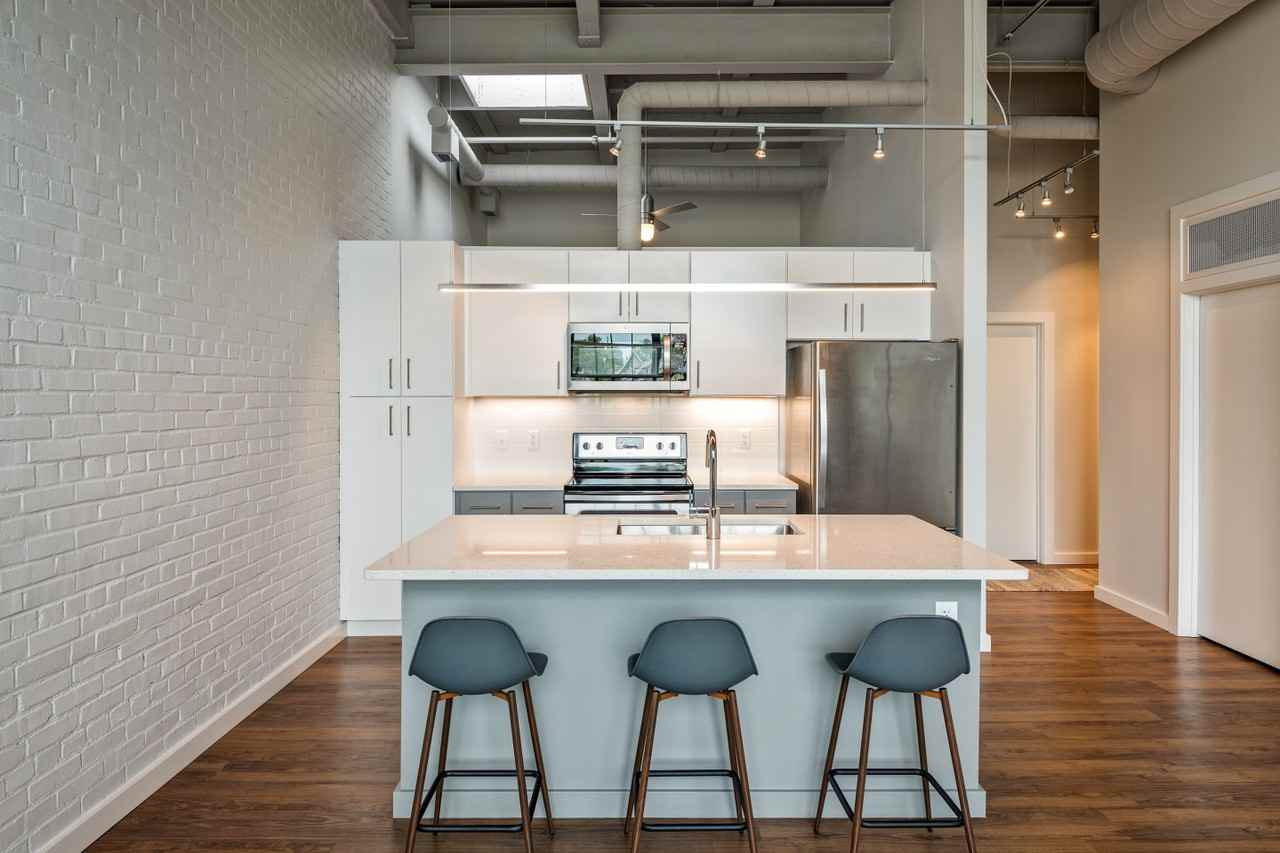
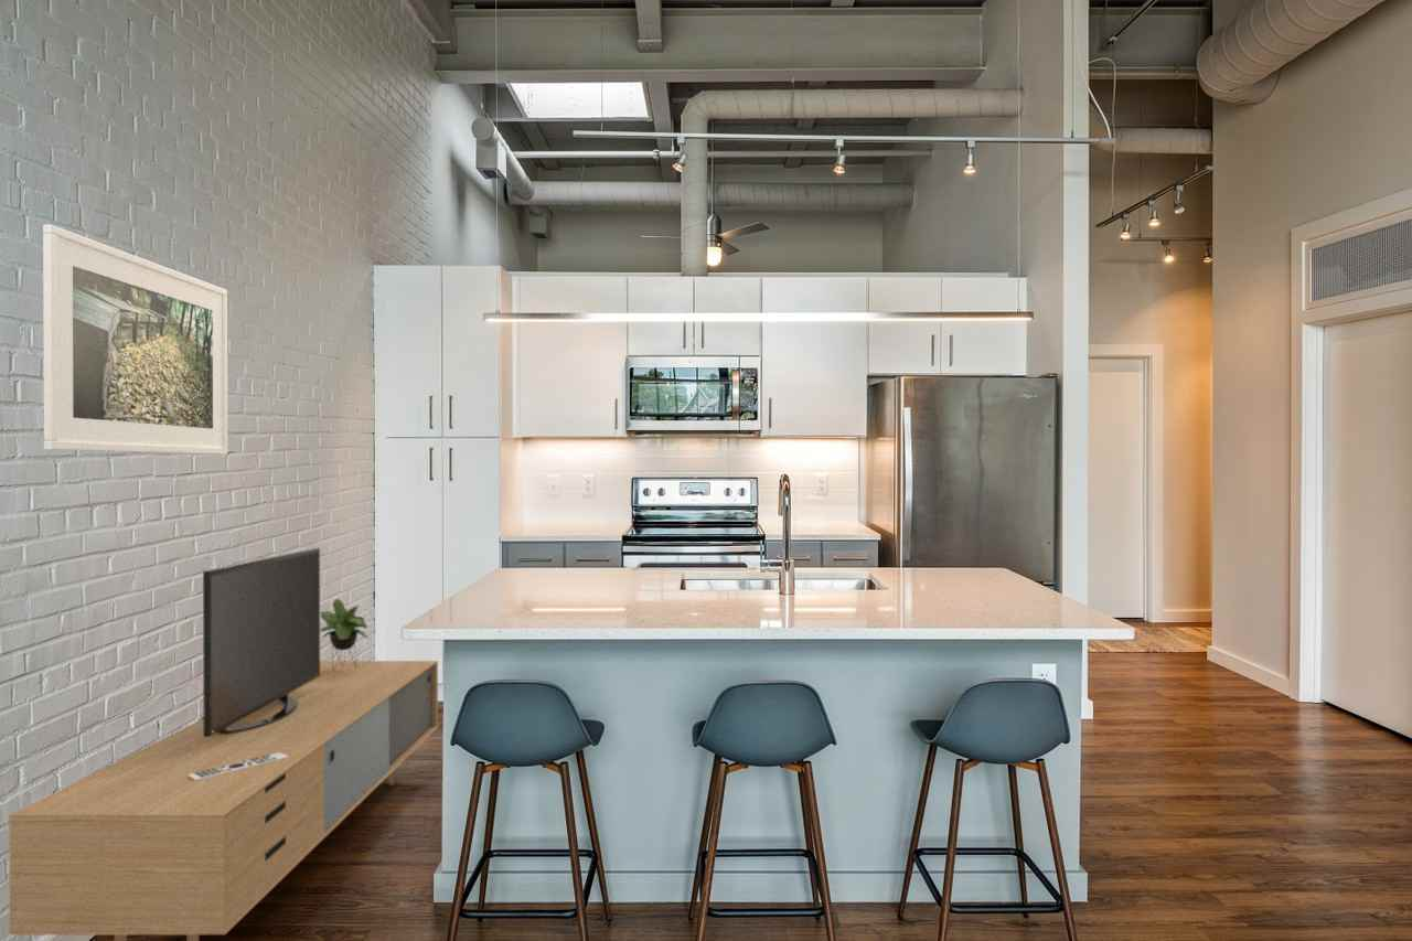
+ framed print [42,224,228,456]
+ media console [9,547,439,941]
